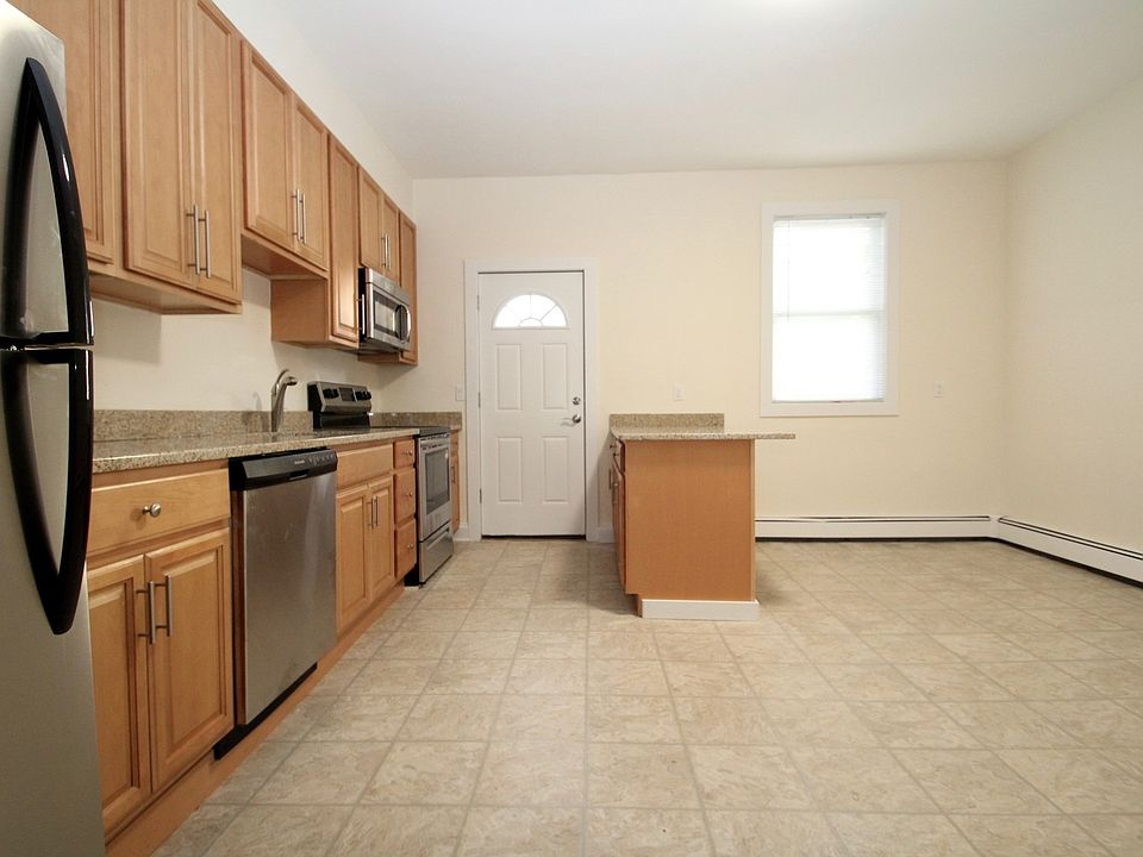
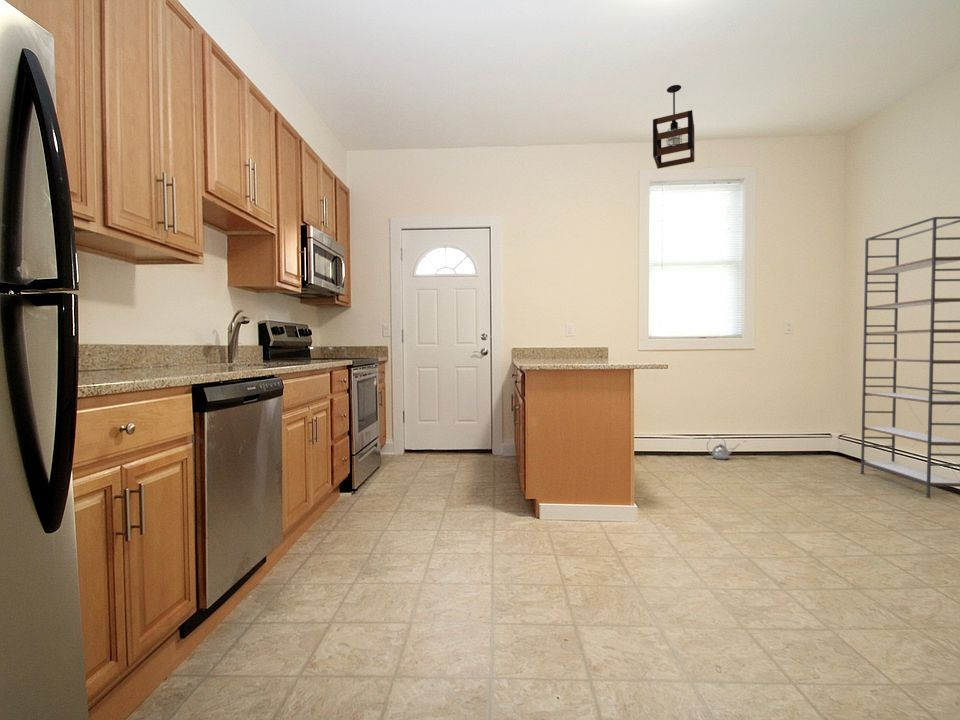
+ pendant light [652,84,696,170]
+ watering can [706,436,747,461]
+ shelving unit [859,215,960,499]
